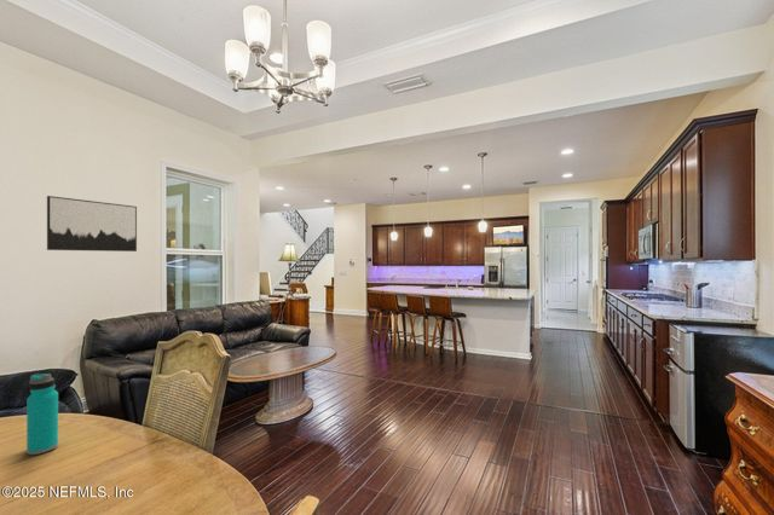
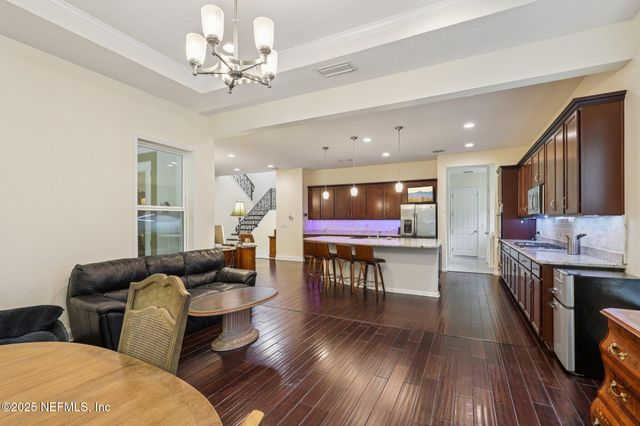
- water bottle [25,372,59,456]
- wall art [46,195,138,253]
